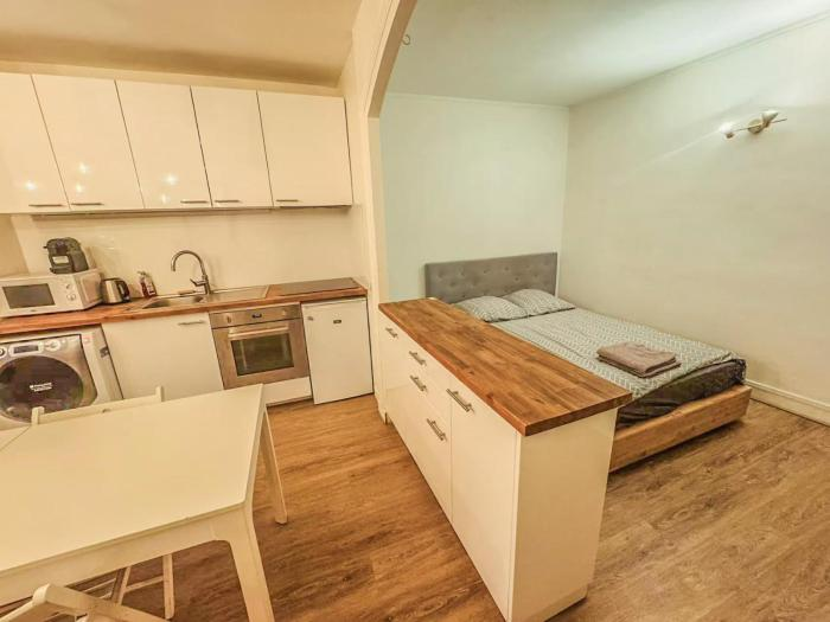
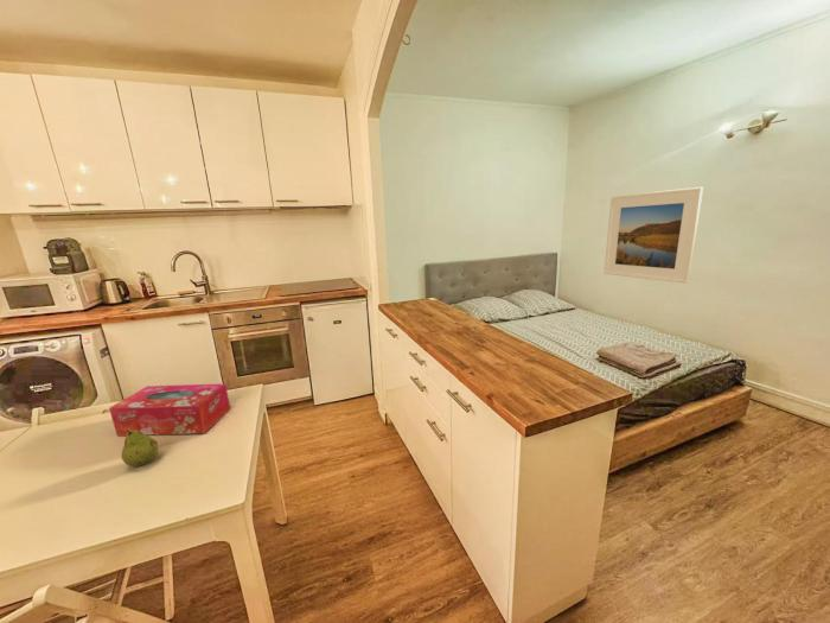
+ tissue box [108,382,231,437]
+ fruit [121,430,159,468]
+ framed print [602,186,704,285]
